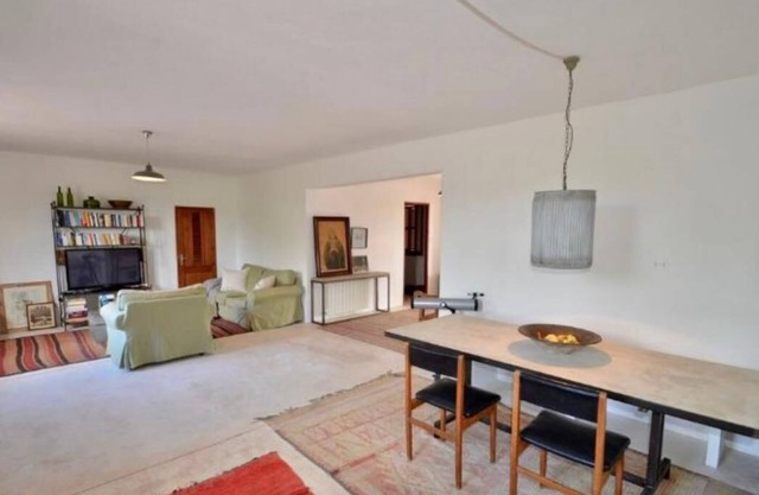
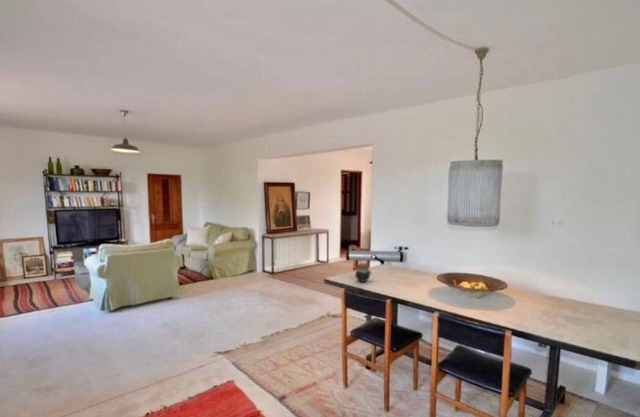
+ jar [354,262,373,283]
